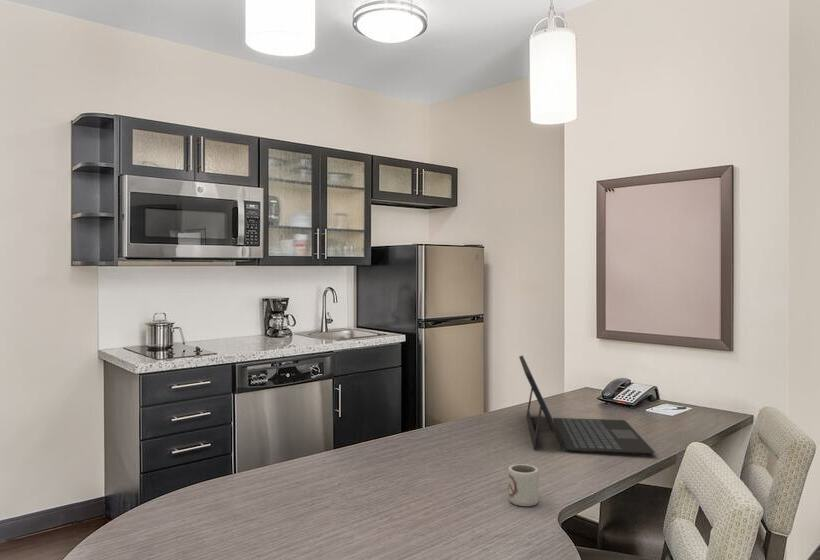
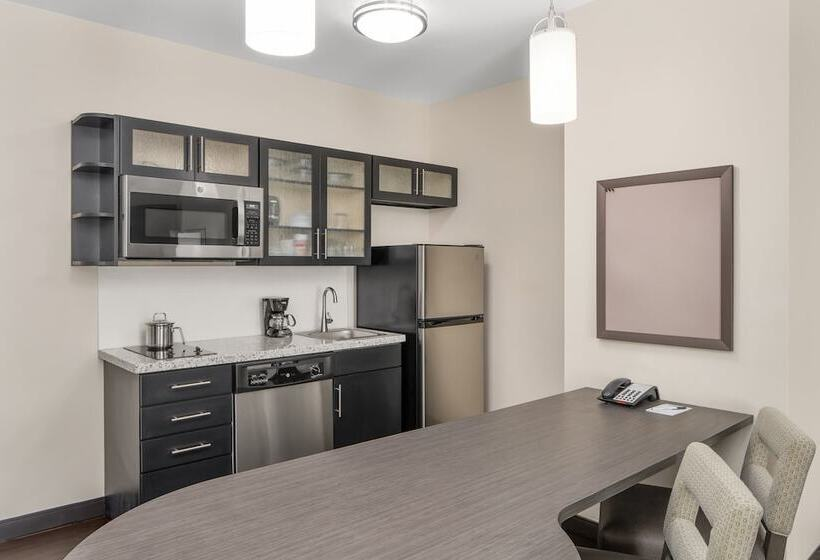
- laptop [518,354,656,455]
- cup [508,463,540,507]
